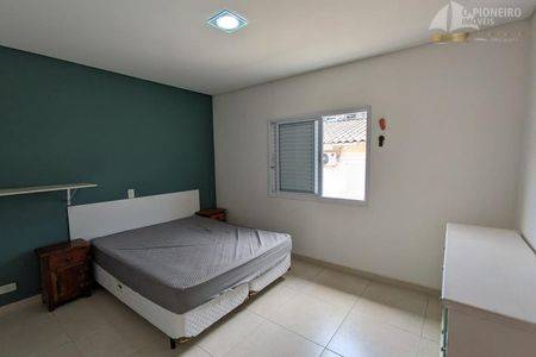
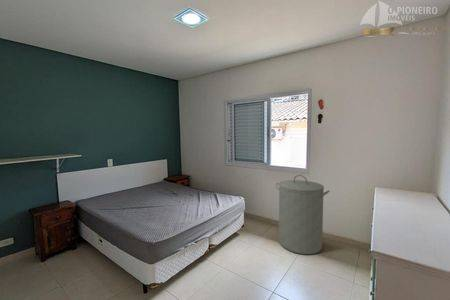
+ laundry hamper [275,174,331,255]
